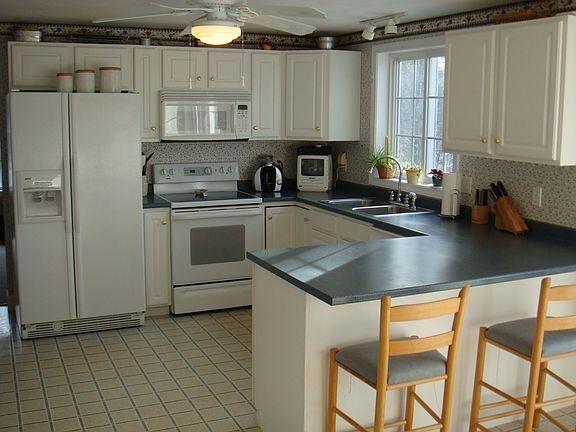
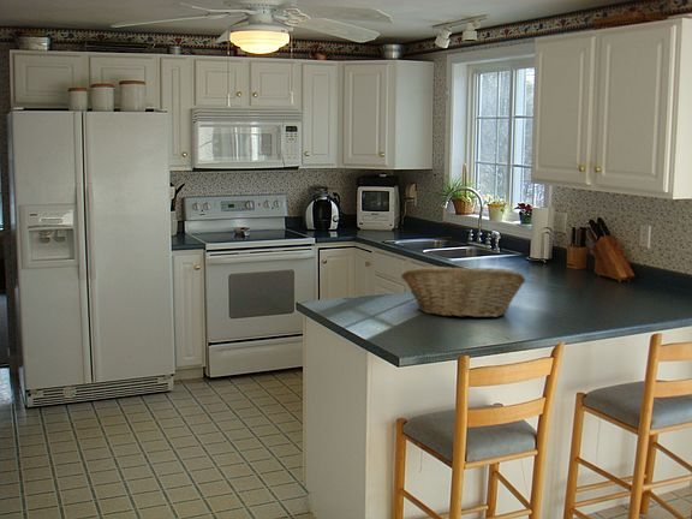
+ fruit basket [400,266,526,318]
